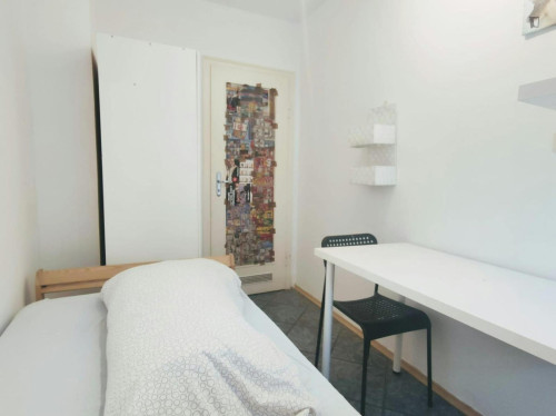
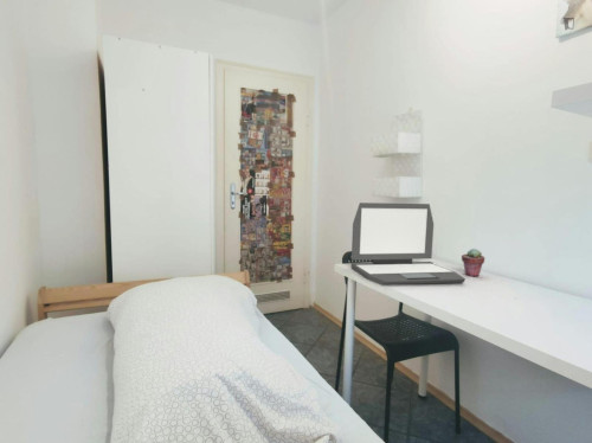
+ laptop [350,201,466,287]
+ potted succulent [461,248,485,277]
